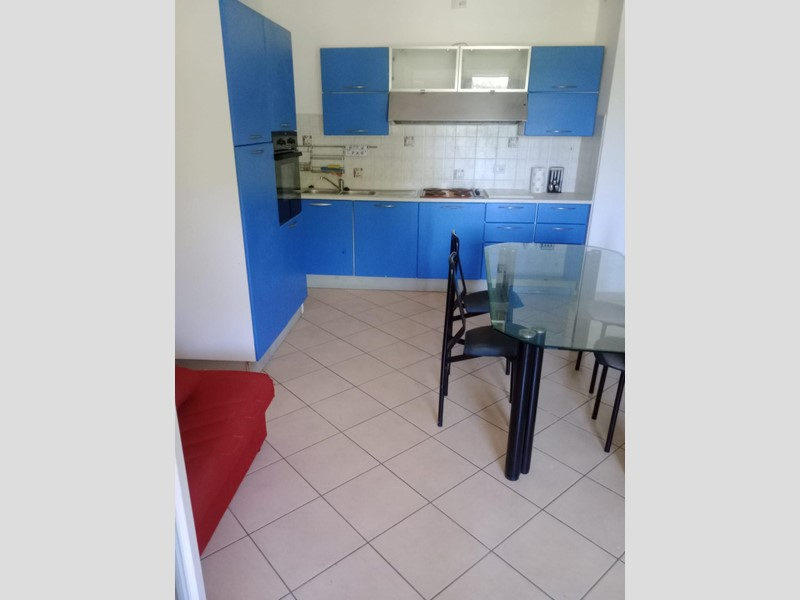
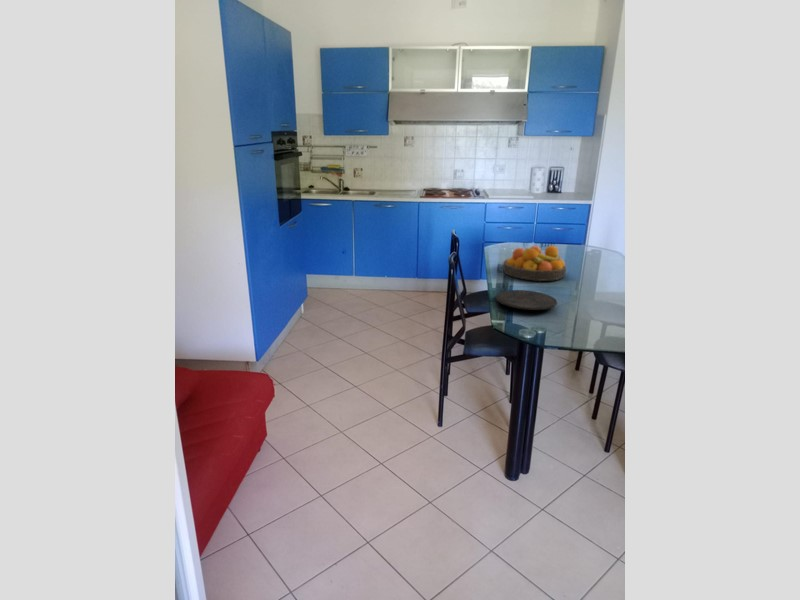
+ fruit bowl [502,244,567,282]
+ plate [495,289,558,311]
